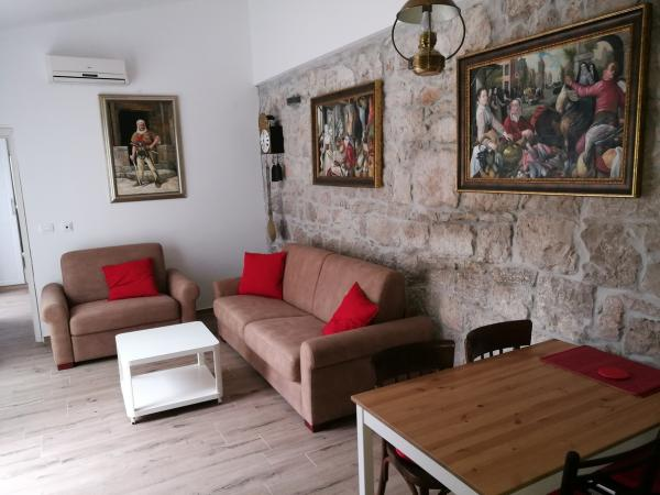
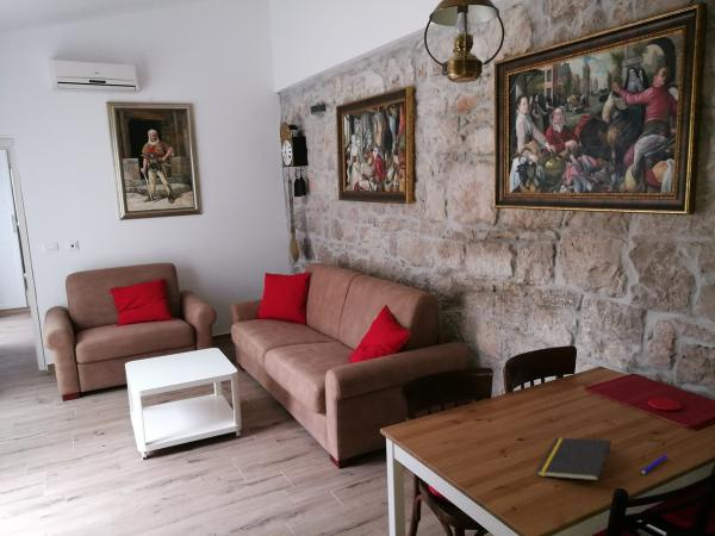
+ notepad [535,437,613,481]
+ pen [639,454,669,476]
